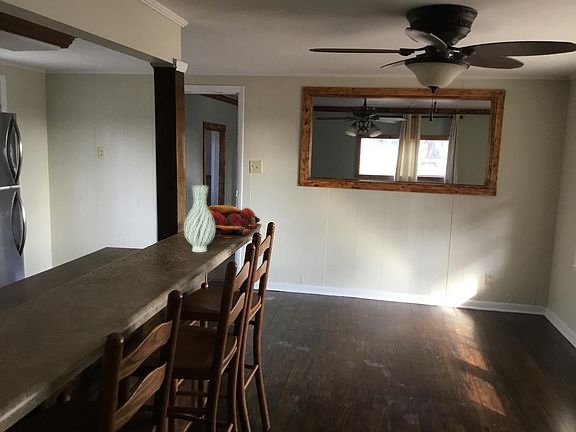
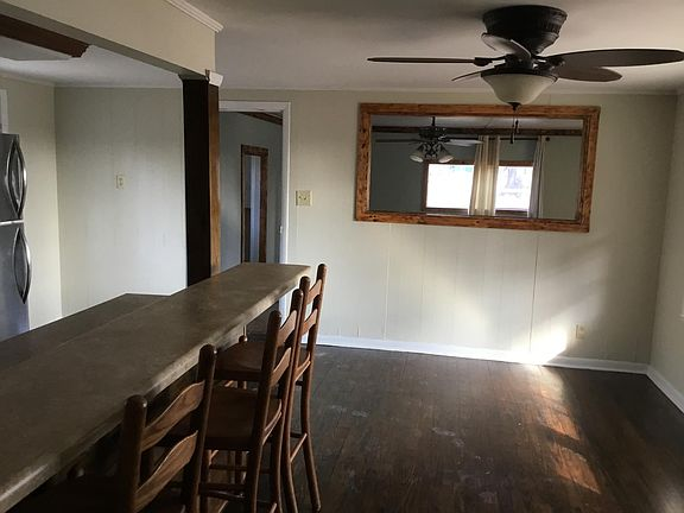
- fruit basket [199,204,261,239]
- vase [183,185,216,253]
